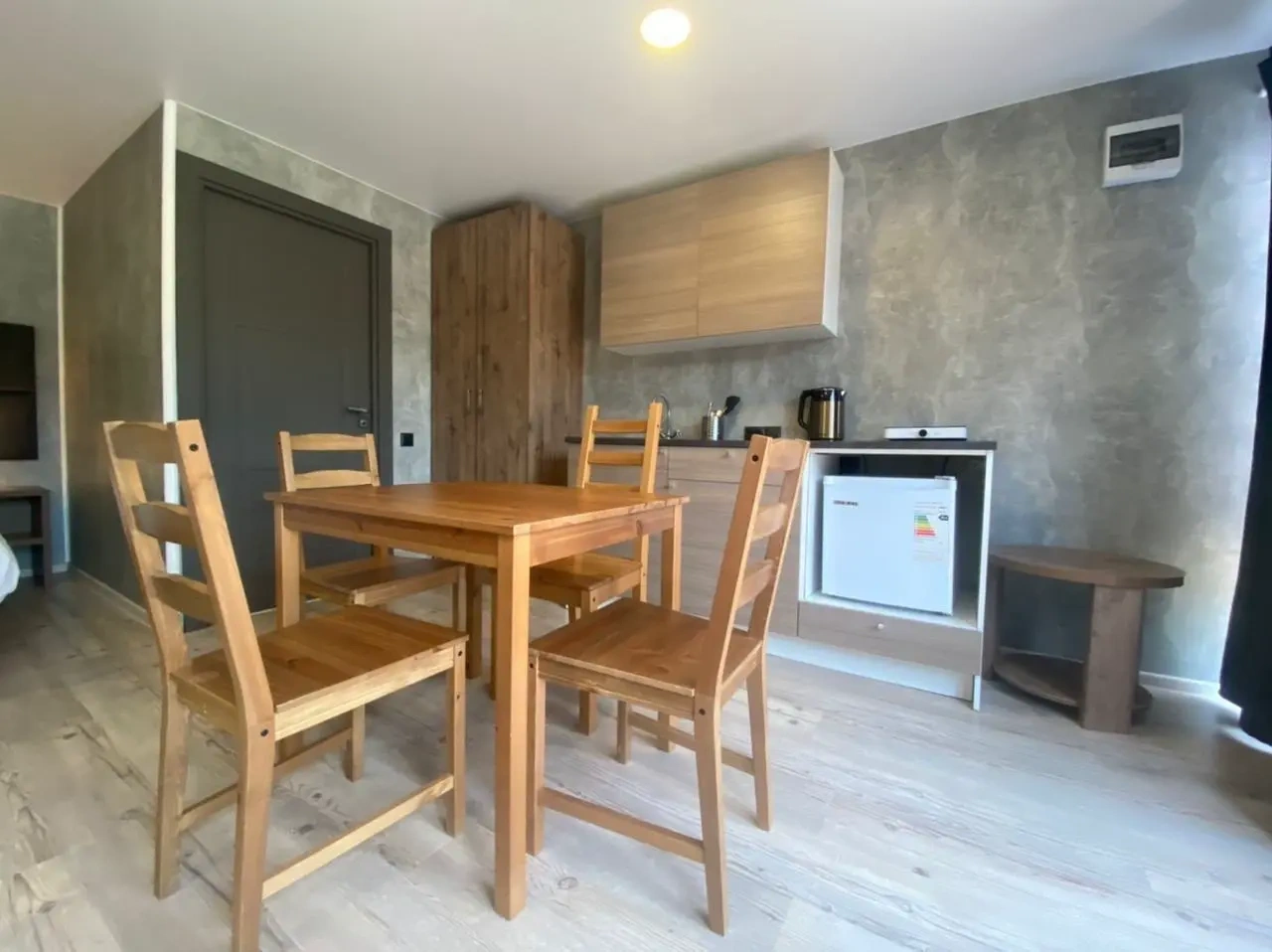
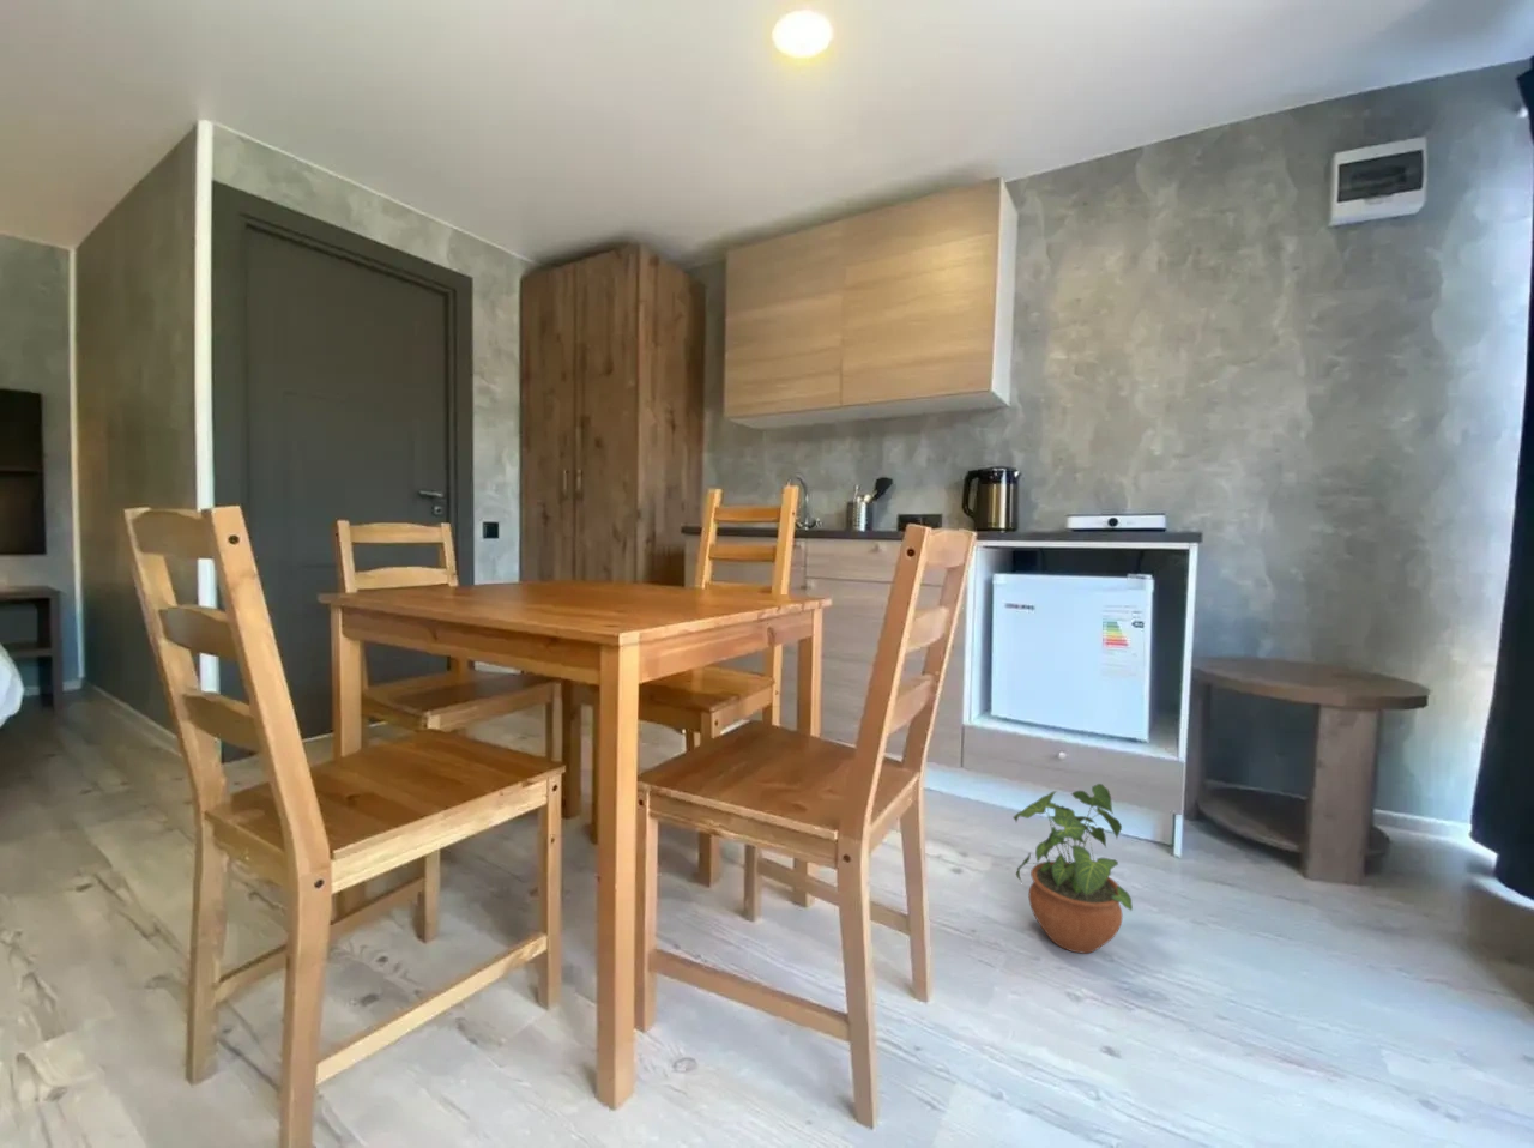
+ potted plant [1012,783,1134,955]
